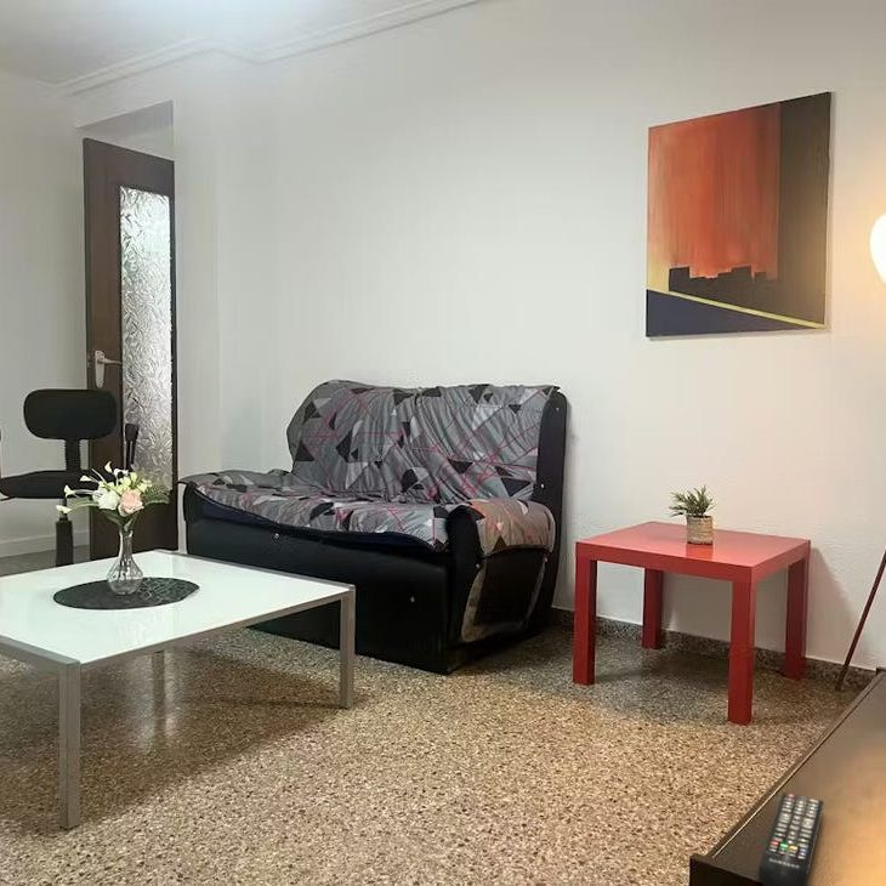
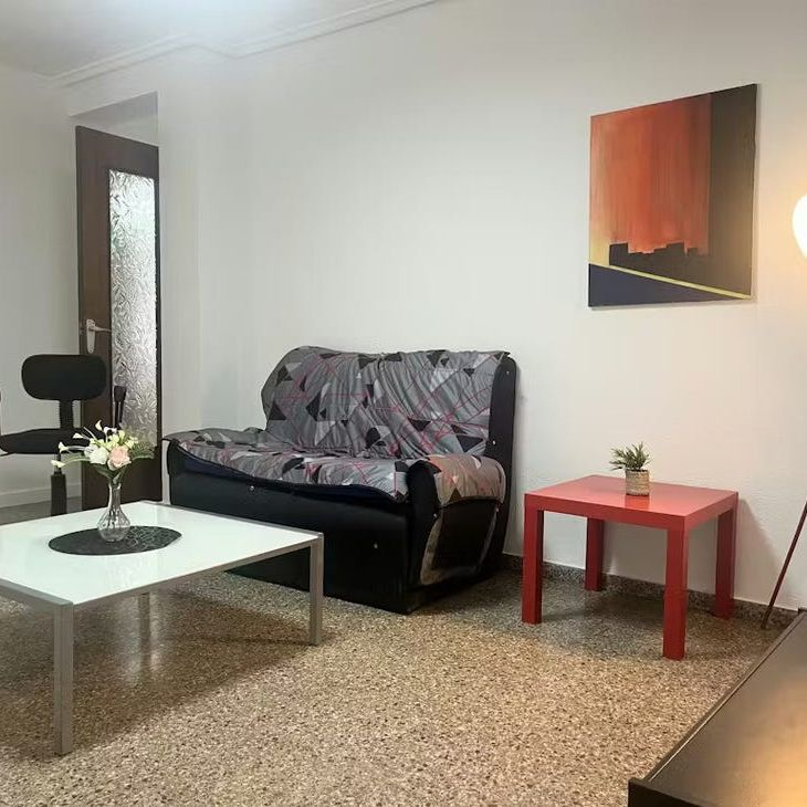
- remote control [757,791,825,886]
